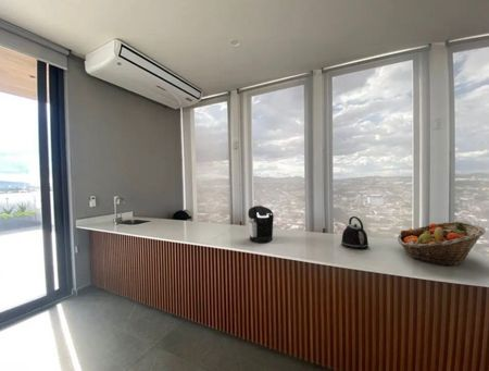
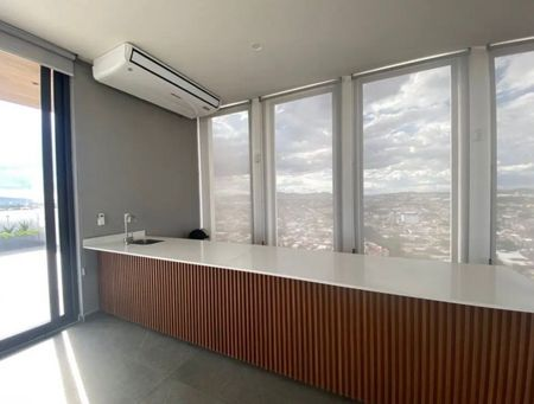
- kettle [340,215,369,250]
- coffee maker [247,205,275,245]
- fruit basket [397,221,486,267]
